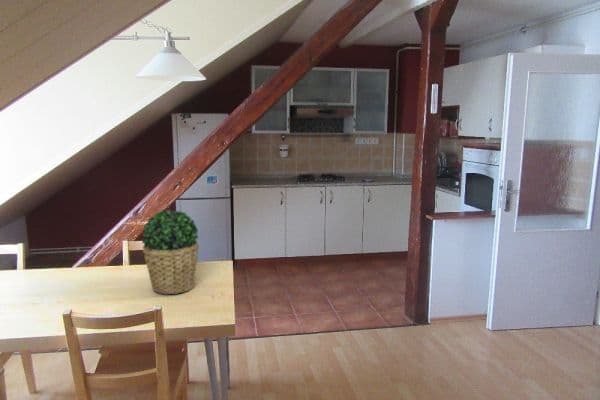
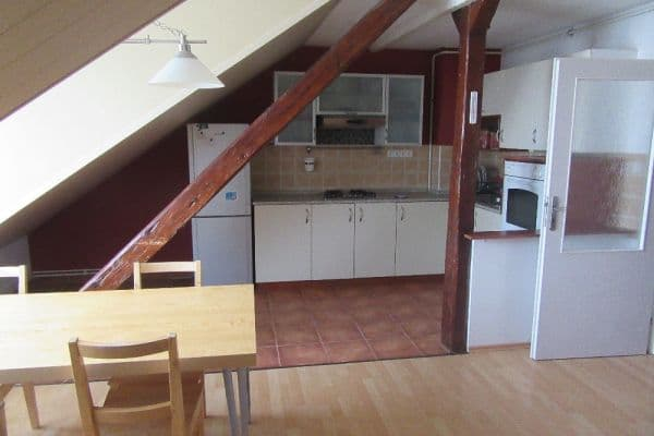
- potted plant [141,209,200,295]
